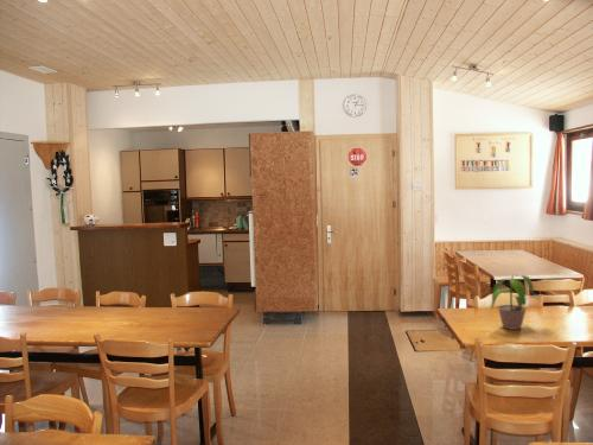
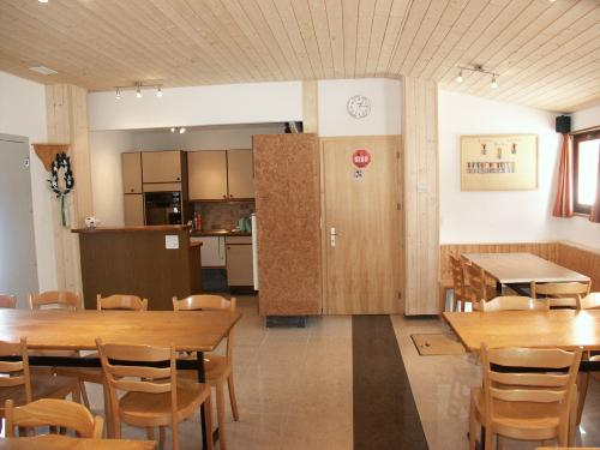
- potted plant [490,273,535,331]
